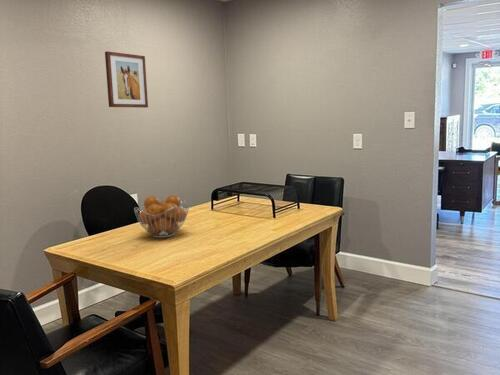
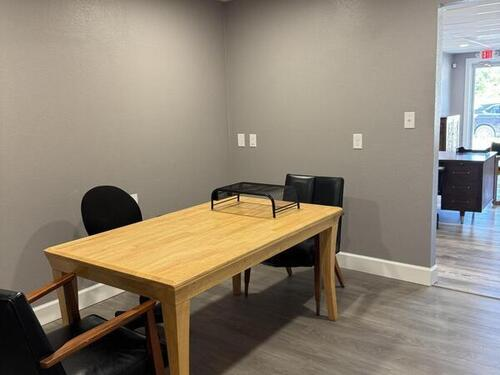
- wall art [104,50,149,109]
- fruit basket [133,194,190,239]
